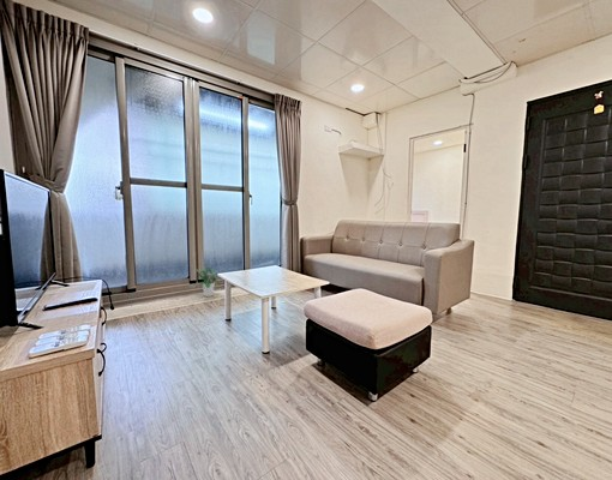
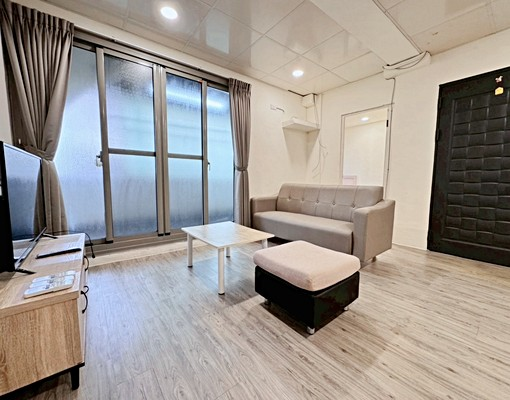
- potted plant [194,266,221,298]
